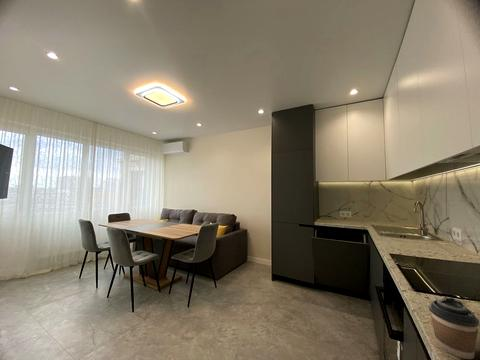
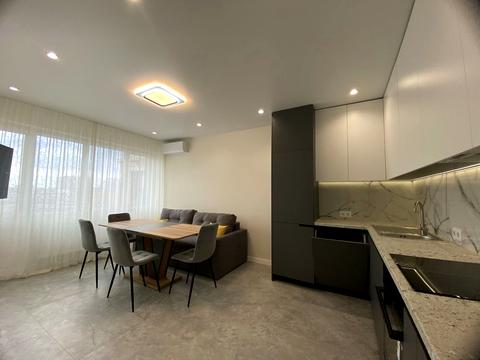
- coffee cup [428,296,480,360]
